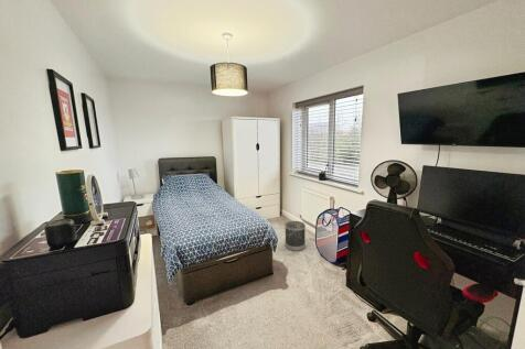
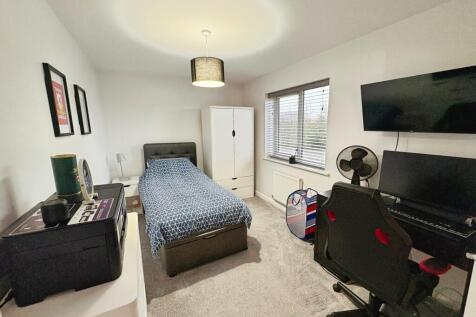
- wastebasket [283,220,307,252]
